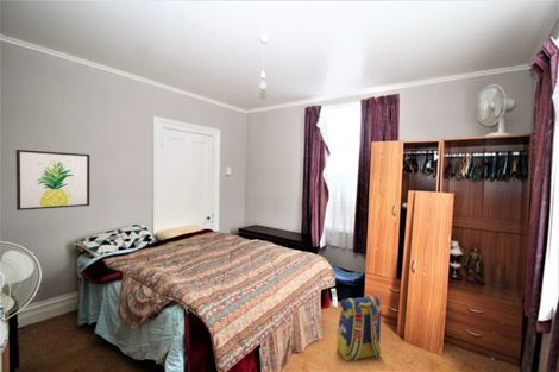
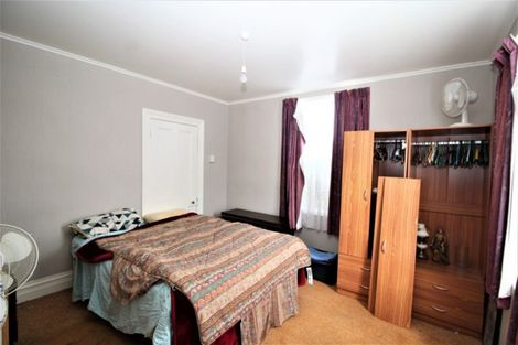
- backpack [335,295,383,361]
- wall art [15,149,90,212]
